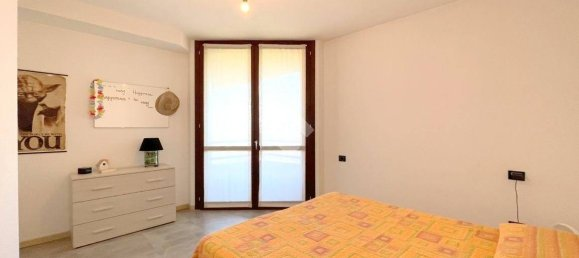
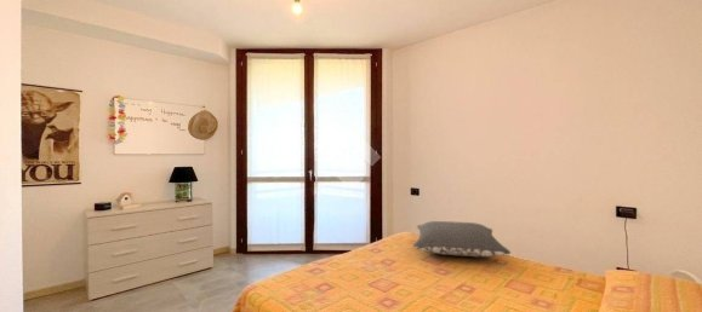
+ pillow [412,220,512,258]
